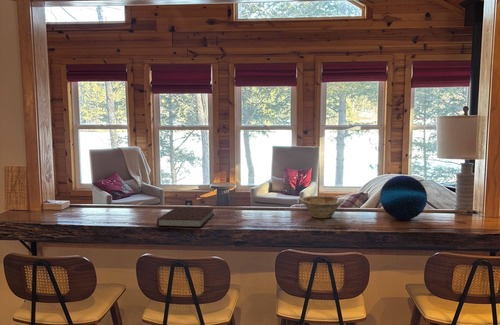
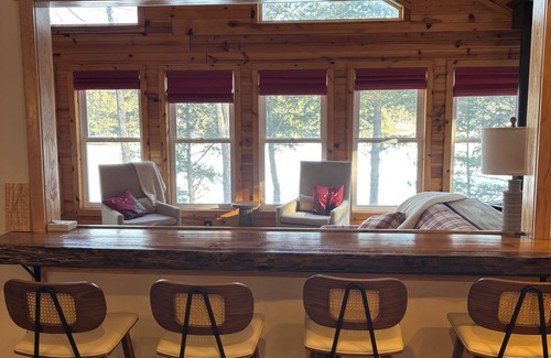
- dish [299,195,345,219]
- decorative orb [379,174,428,221]
- notebook [156,206,215,228]
